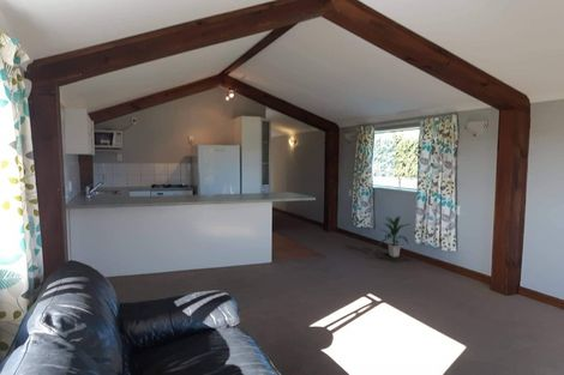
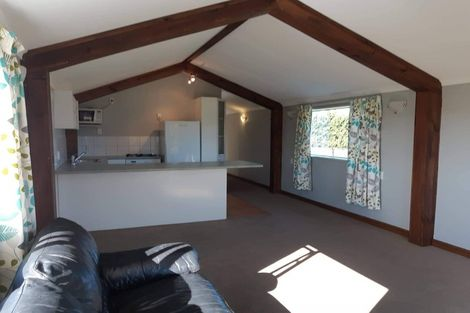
- indoor plant [377,214,413,258]
